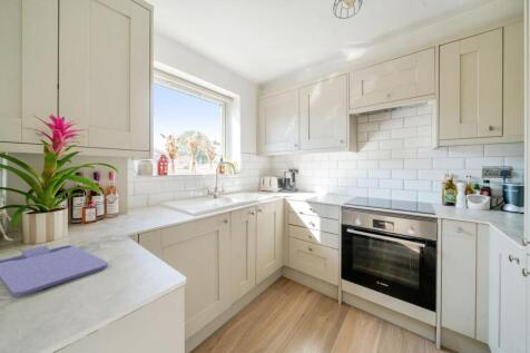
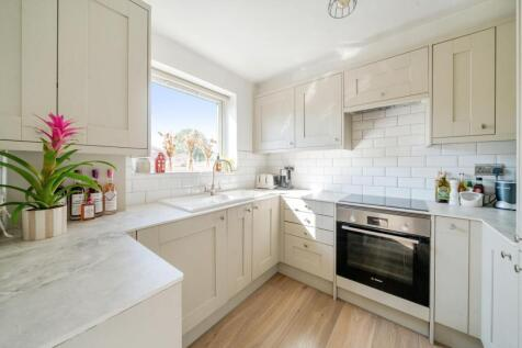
- cutting board [0,244,109,298]
